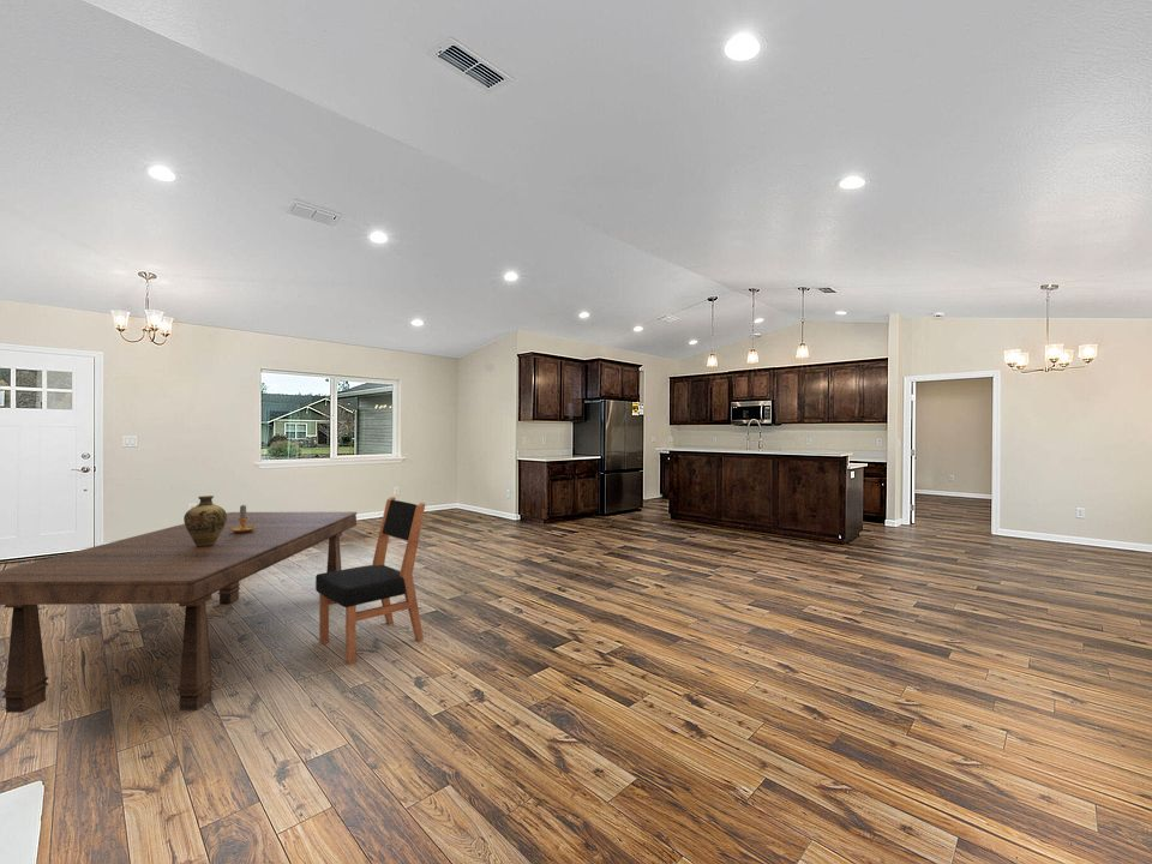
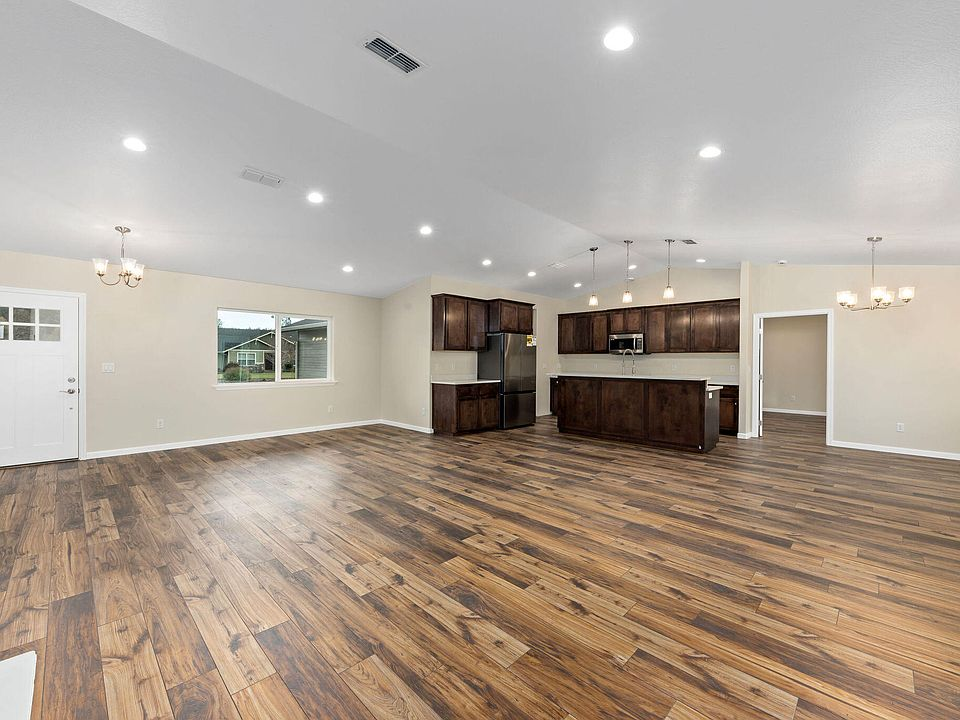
- jug [182,494,227,546]
- candlestick [230,504,259,533]
- dining chair [314,496,426,666]
- dining table [0,511,358,714]
